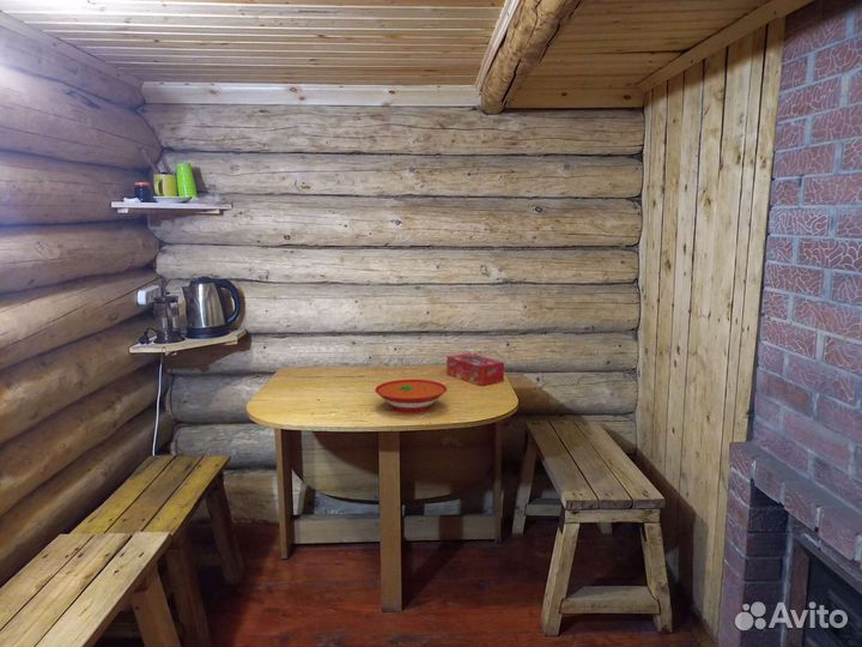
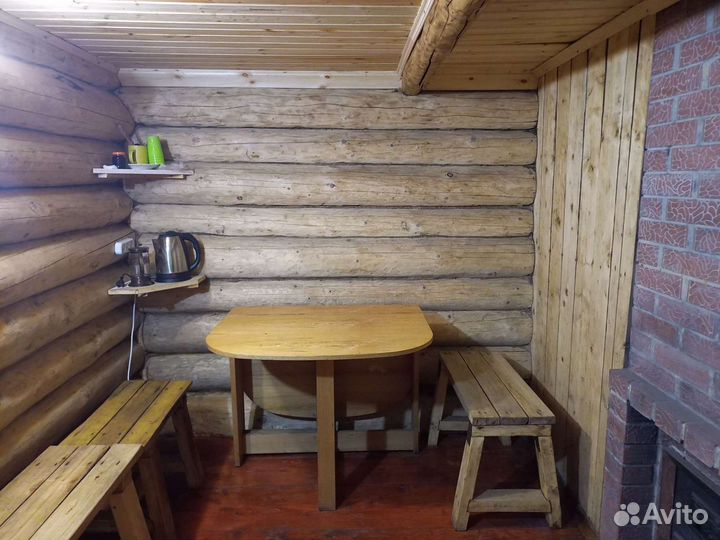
- bowl [374,379,448,415]
- tissue box [445,352,505,387]
